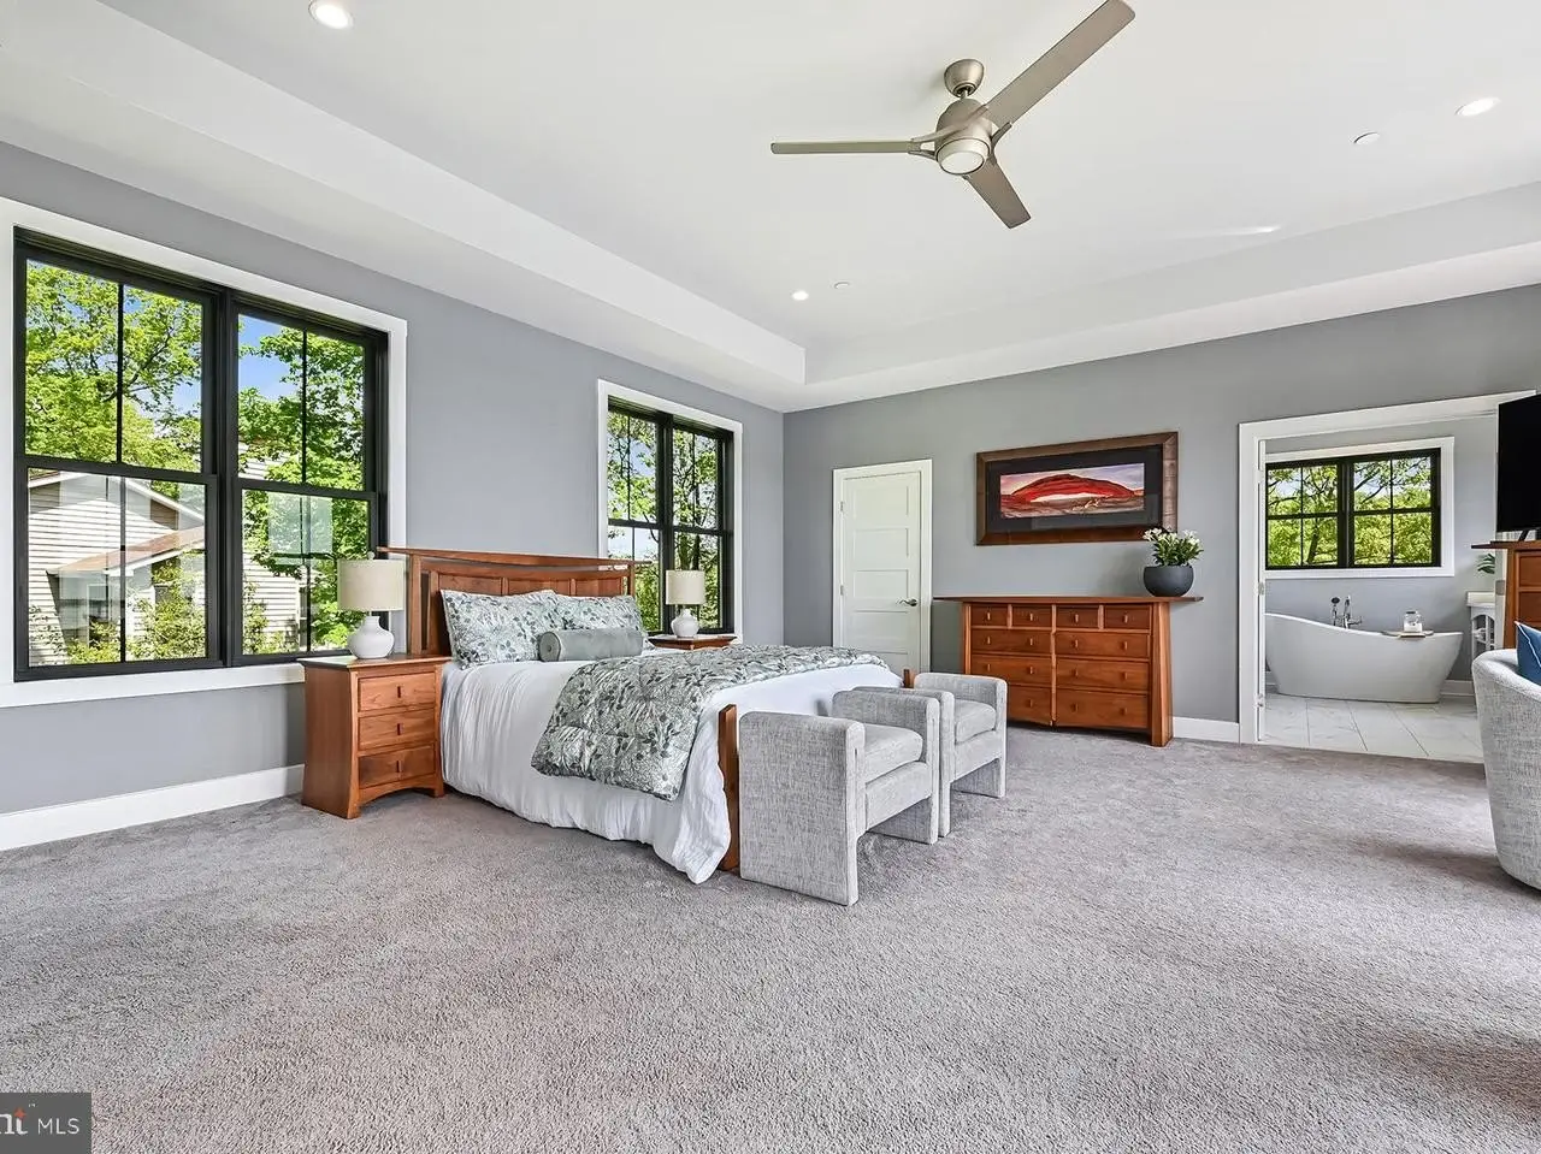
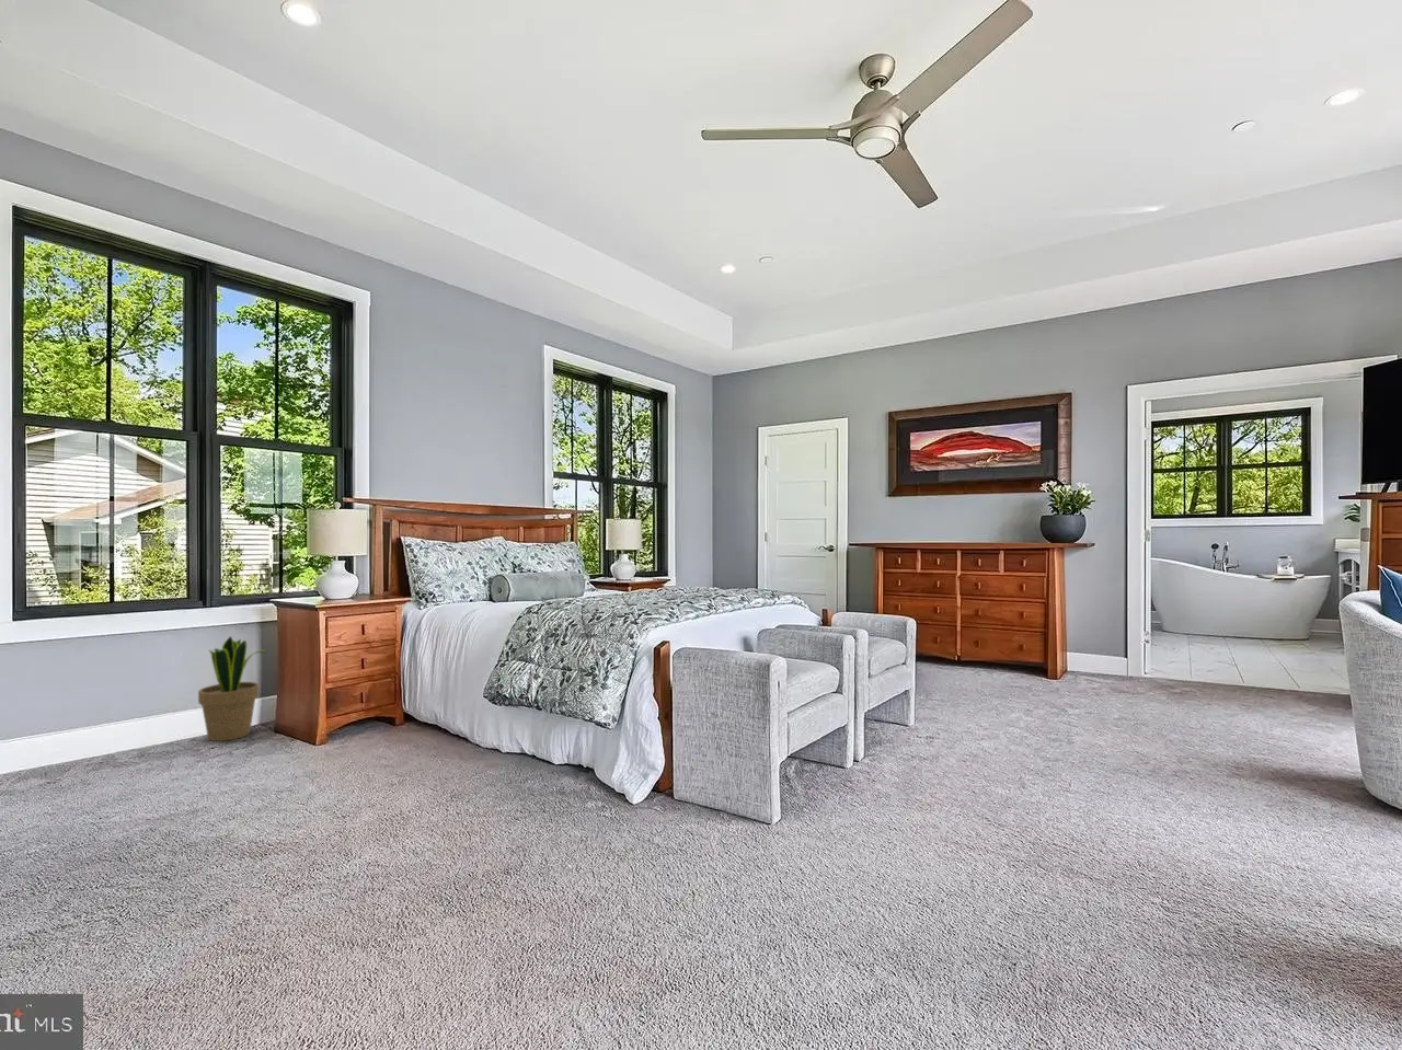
+ potted plant [197,635,268,742]
